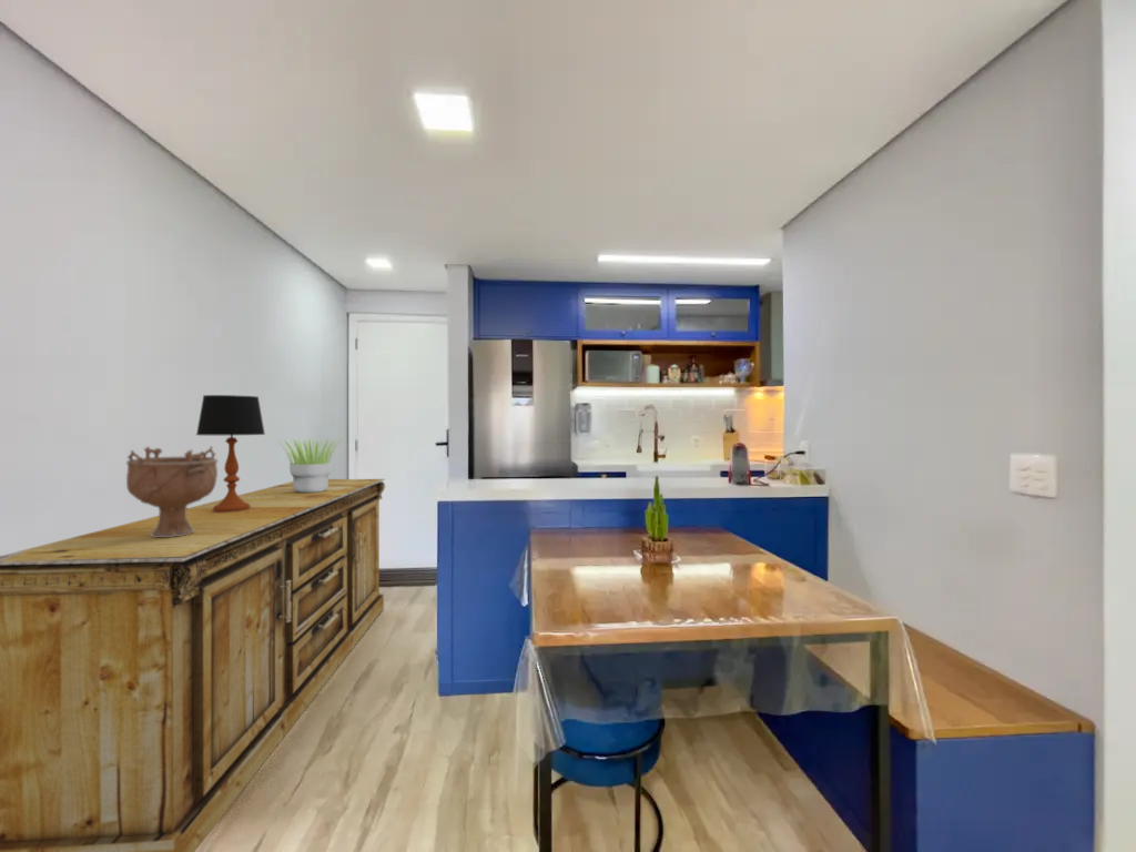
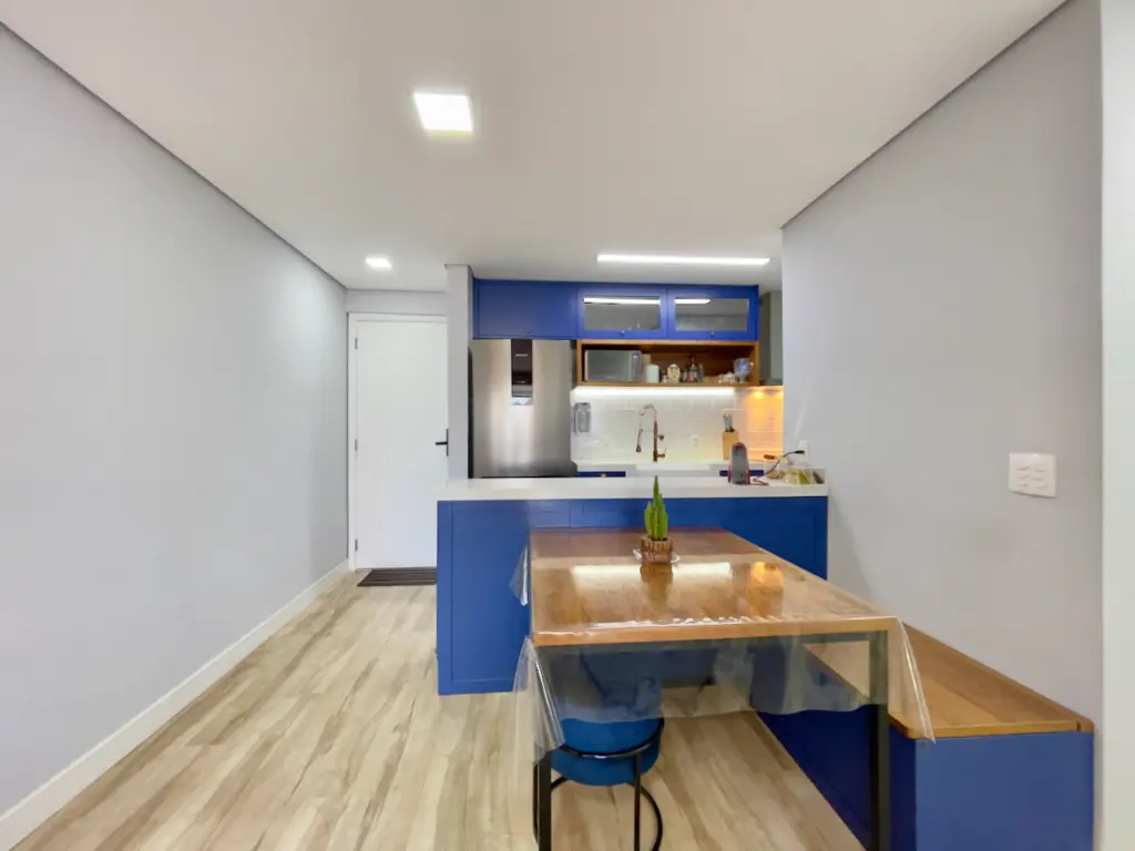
- decorative bowl [125,445,219,537]
- sideboard [0,478,386,852]
- potted plant [275,436,344,493]
- table lamp [195,394,266,513]
